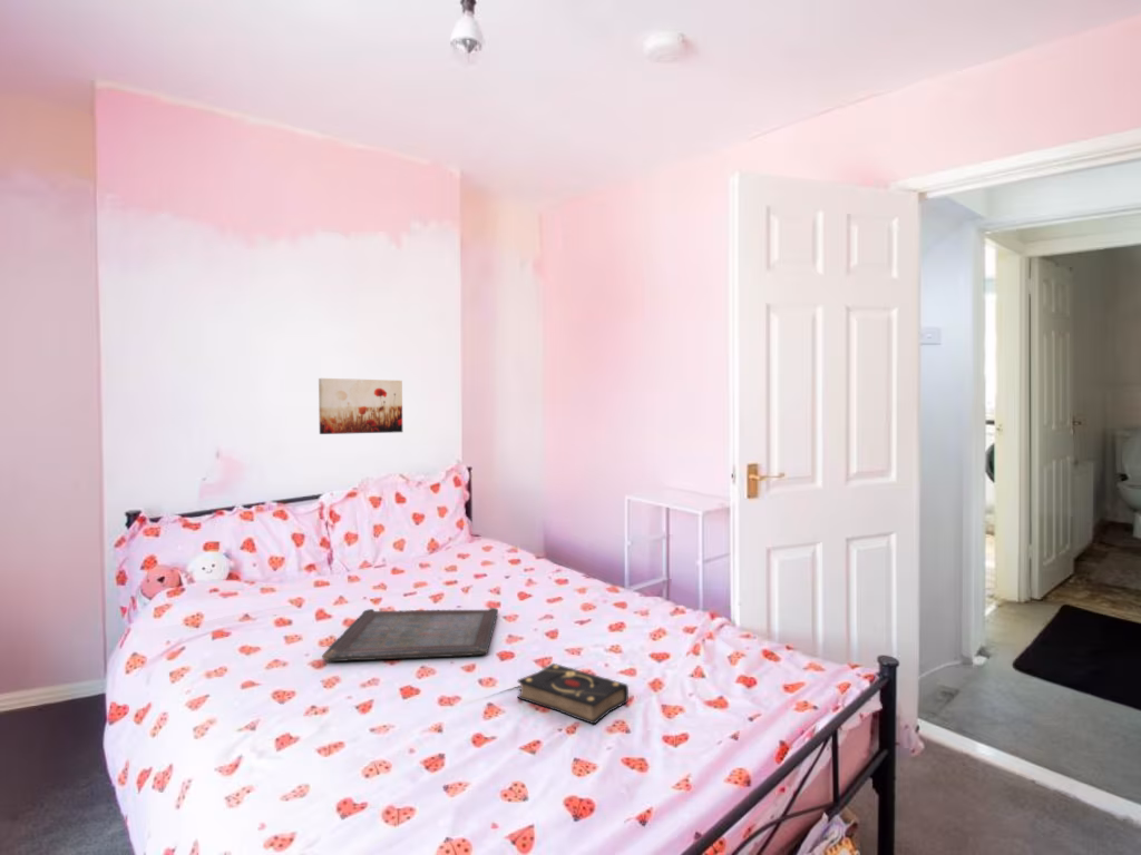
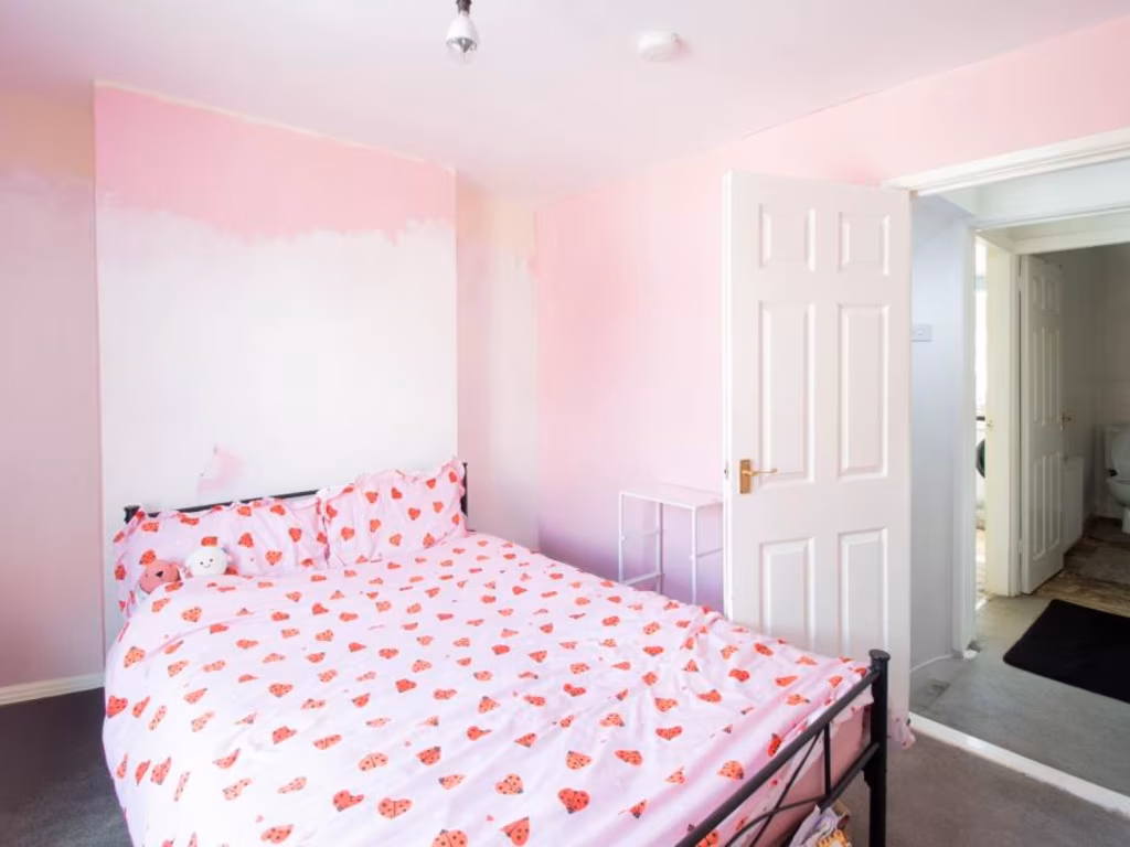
- book [516,662,630,726]
- wall art [318,377,403,435]
- serving tray [321,607,499,662]
